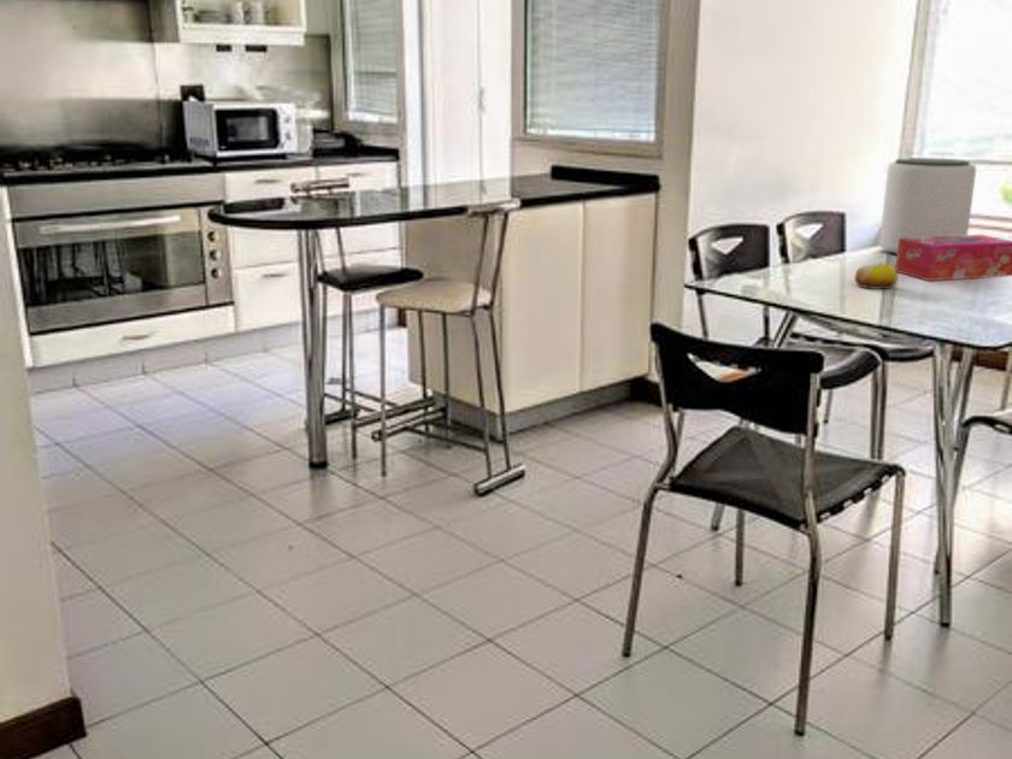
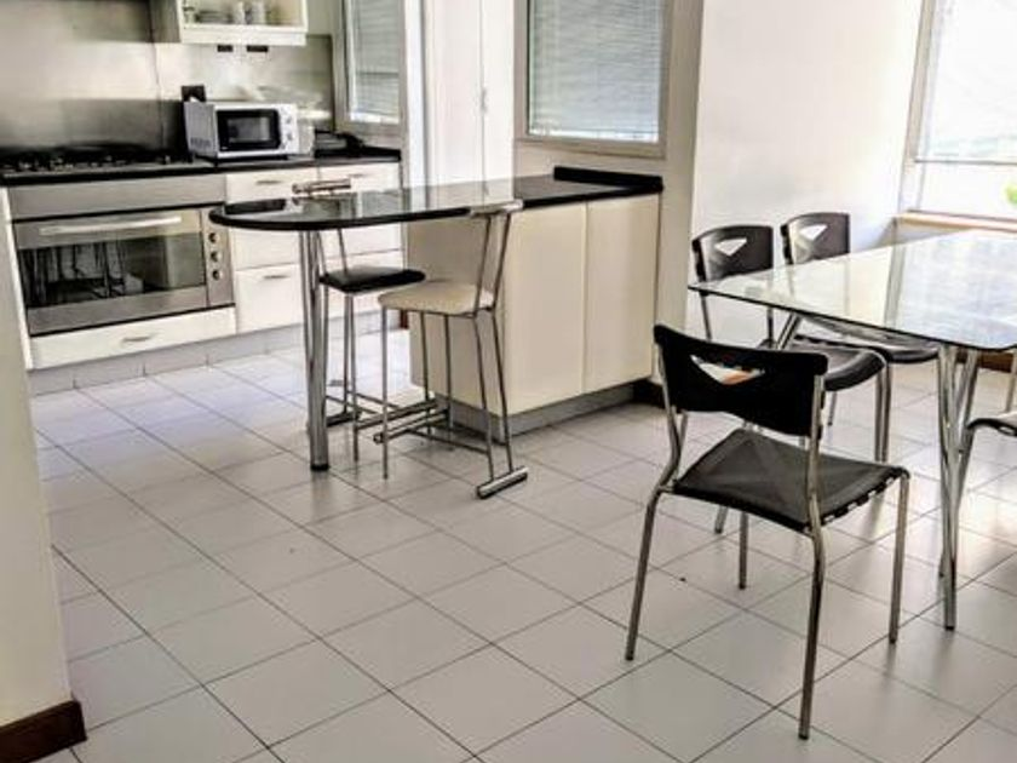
- plant pot [878,157,977,255]
- fruit [853,261,898,290]
- tissue box [894,234,1012,282]
